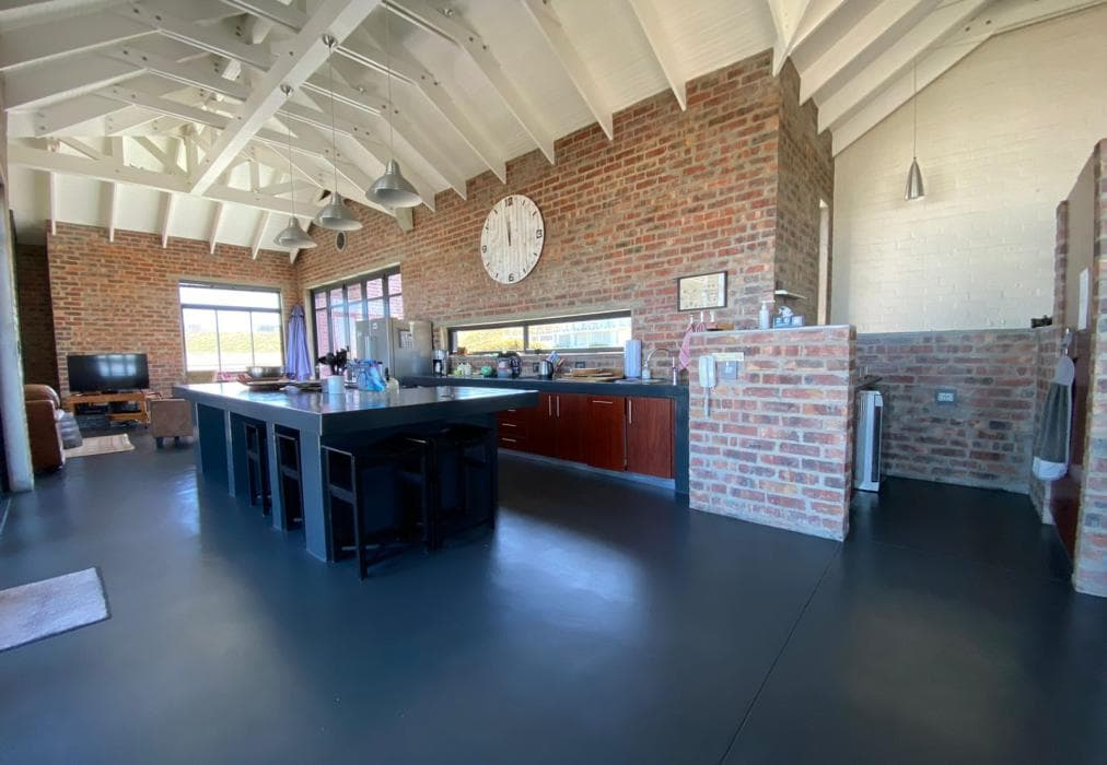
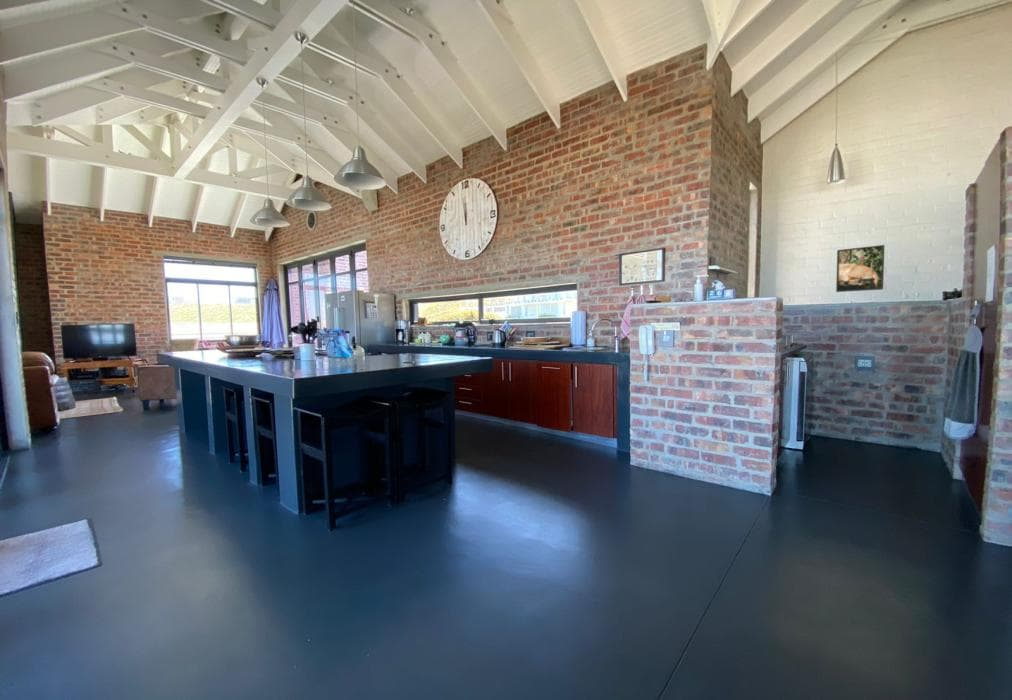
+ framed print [835,244,886,293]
